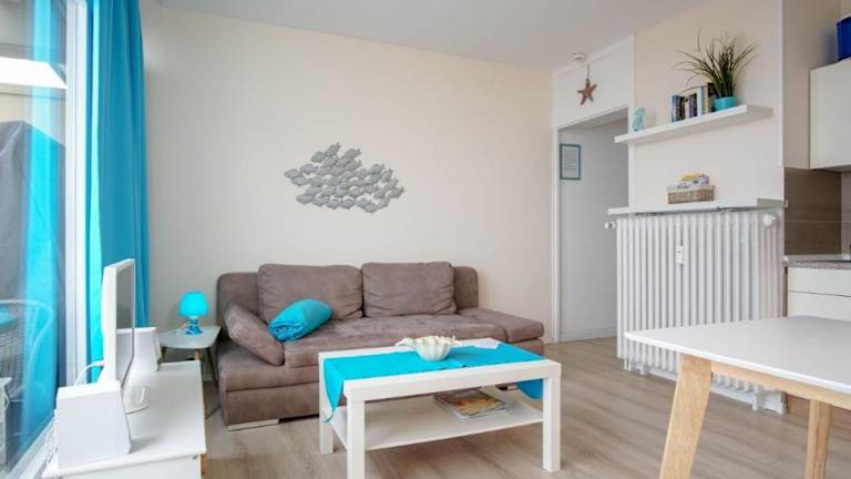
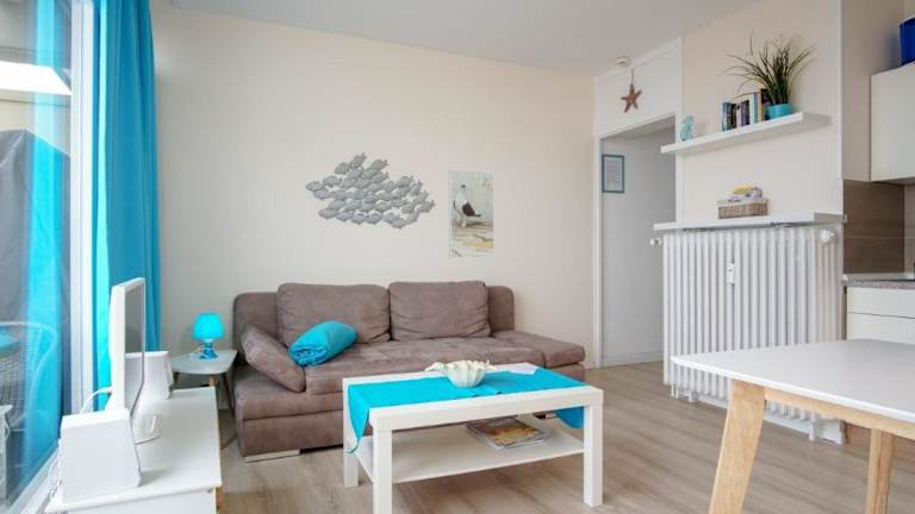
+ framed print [448,168,496,259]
